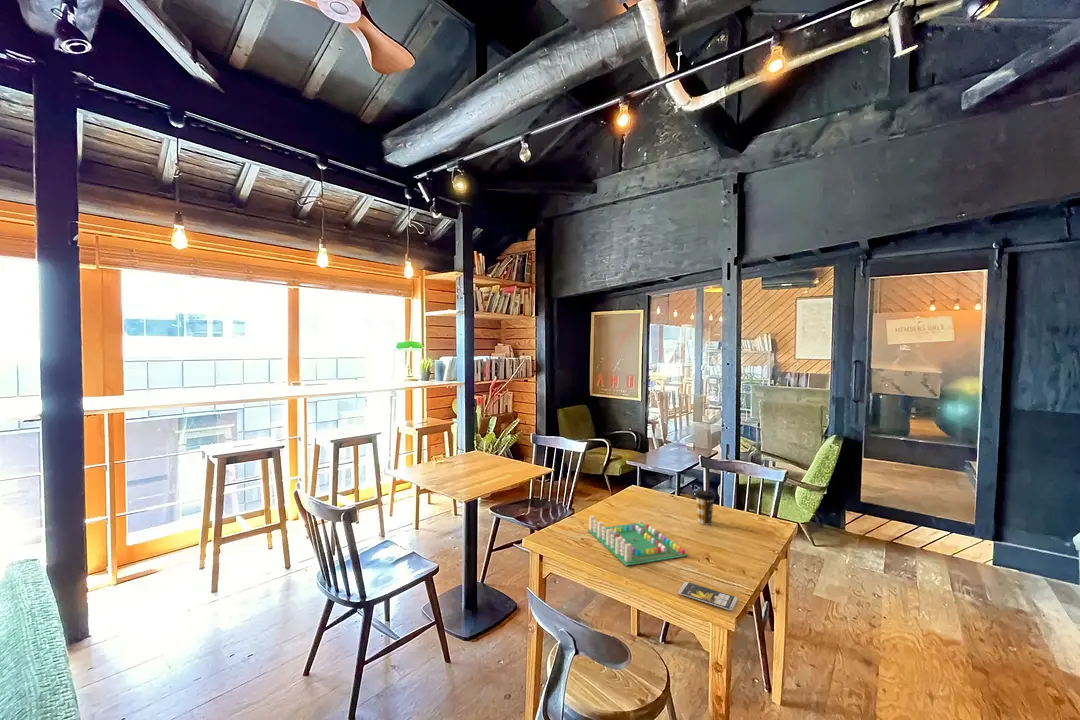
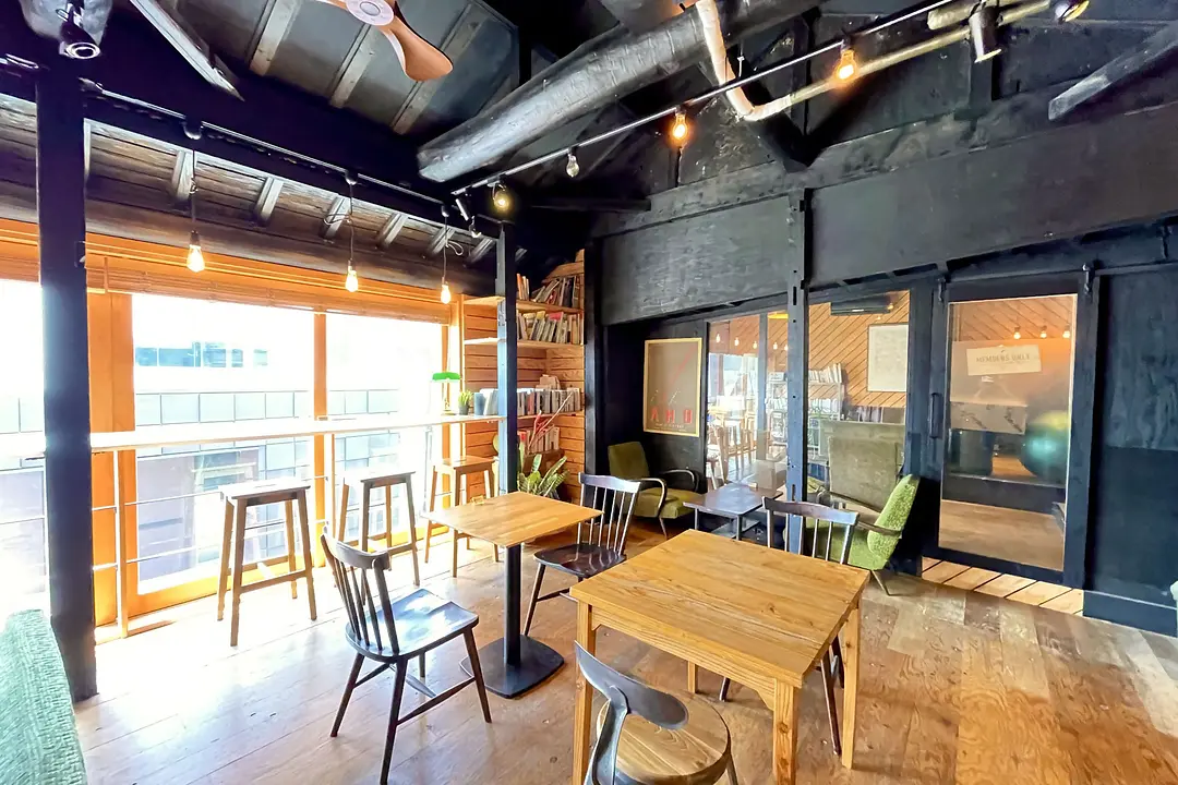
- coffee cup [694,489,716,525]
- board game [586,514,689,567]
- smartphone [677,581,739,611]
